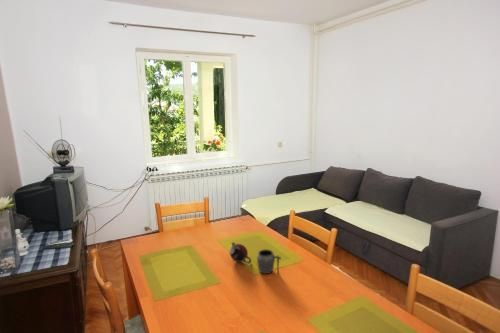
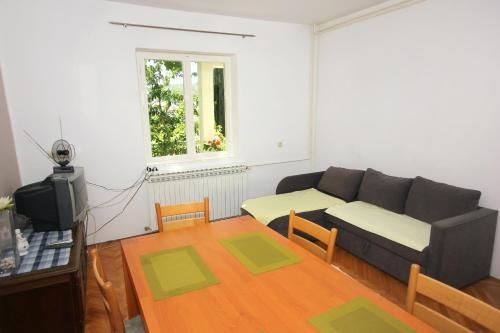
- mug [256,248,282,276]
- teapot [229,241,252,265]
